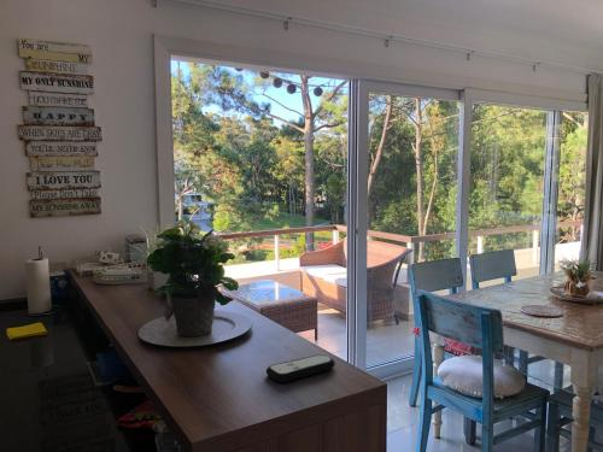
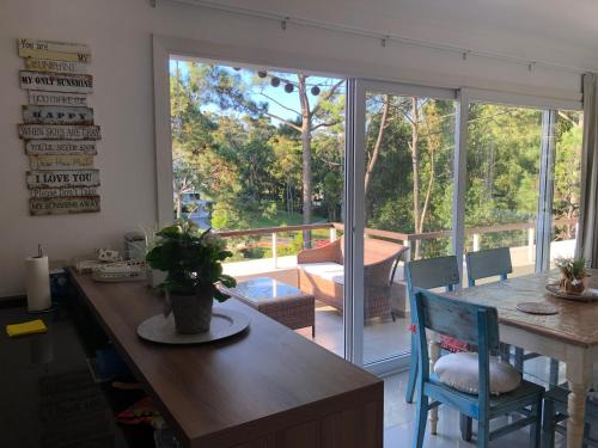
- remote control [265,353,336,383]
